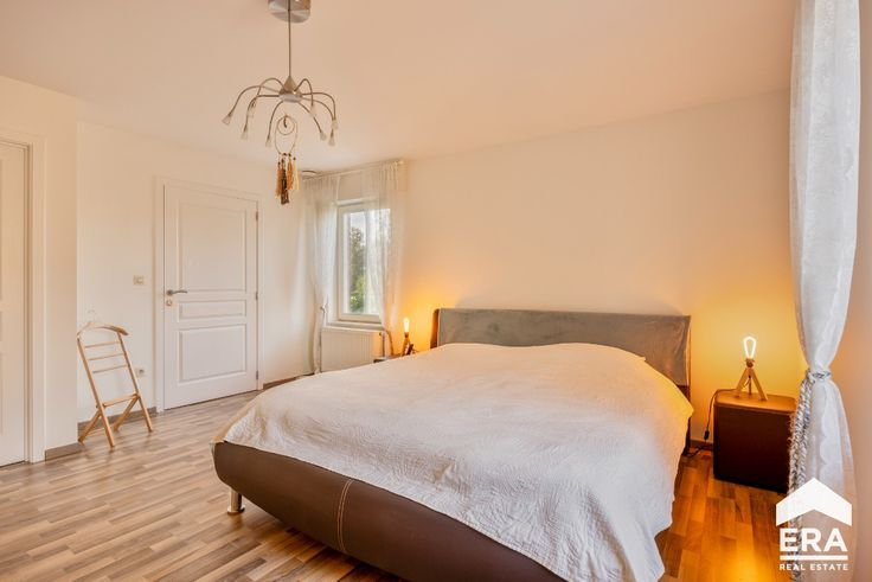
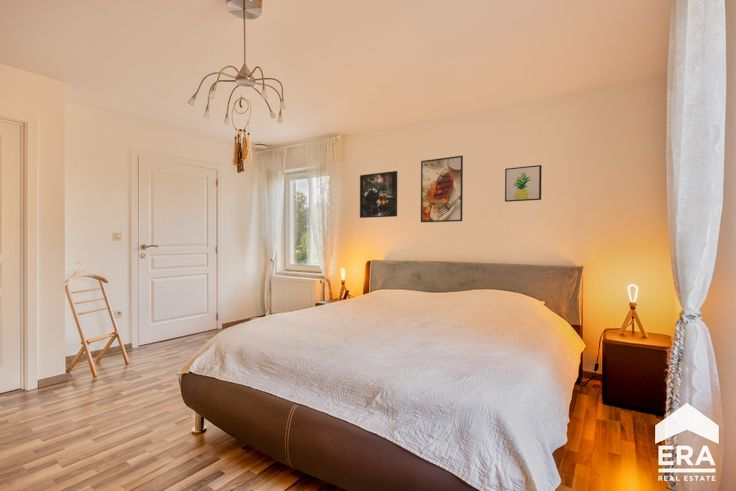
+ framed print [359,170,398,219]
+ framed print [420,155,464,223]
+ wall art [504,164,543,203]
